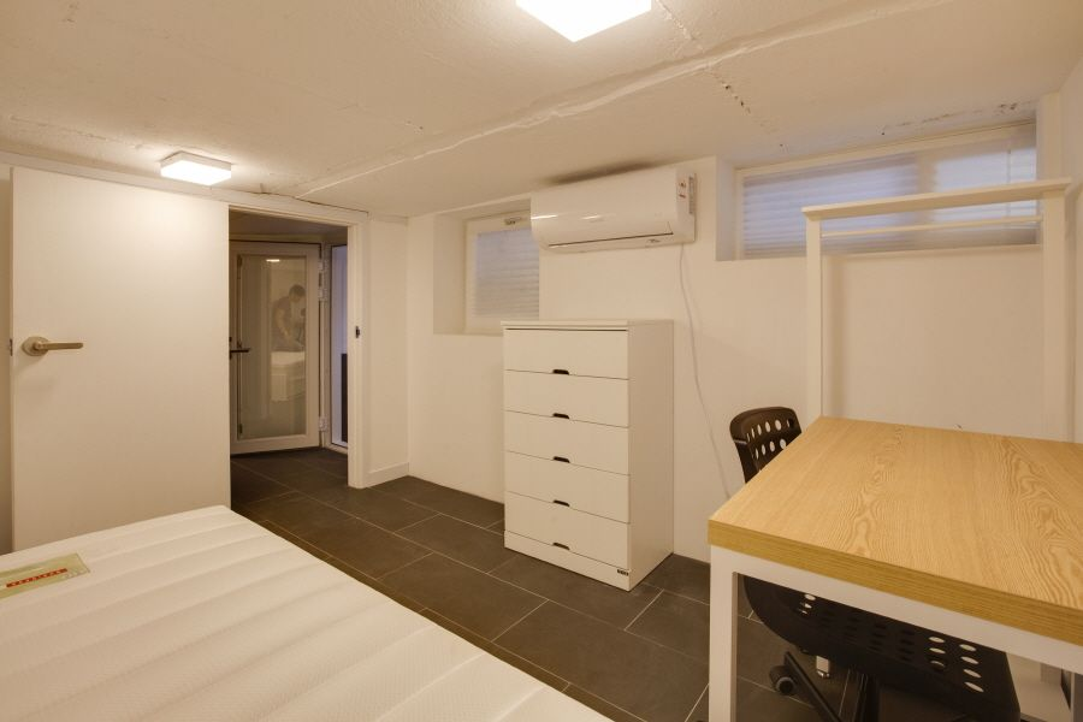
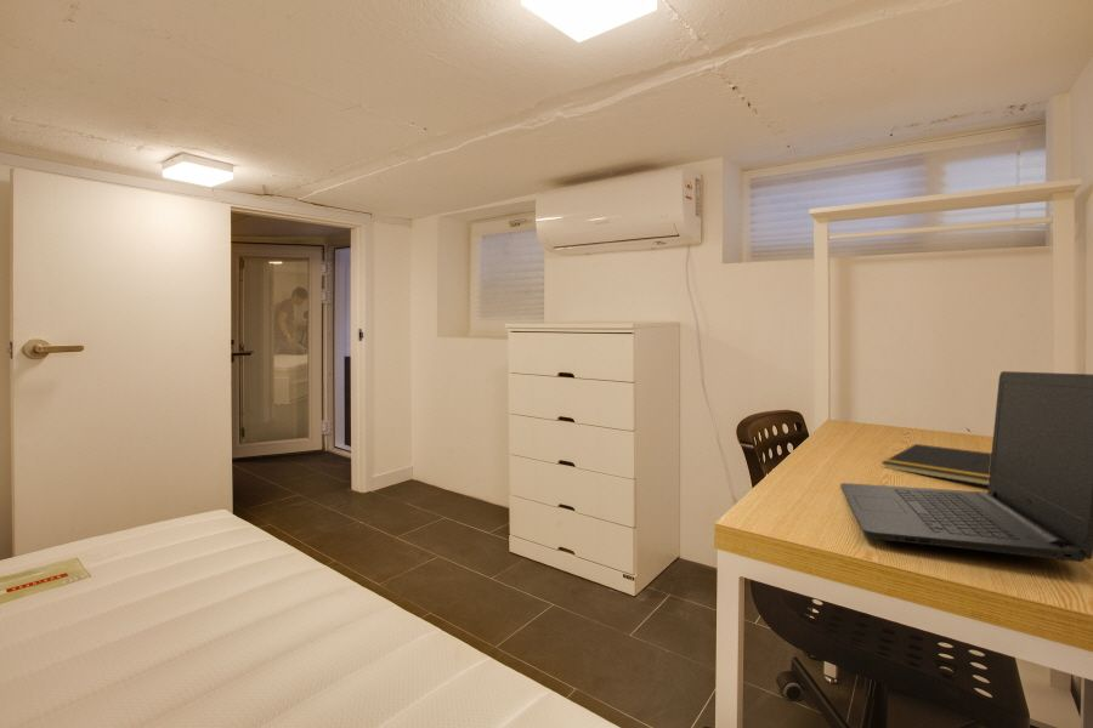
+ notepad [880,443,991,487]
+ laptop [839,370,1093,563]
